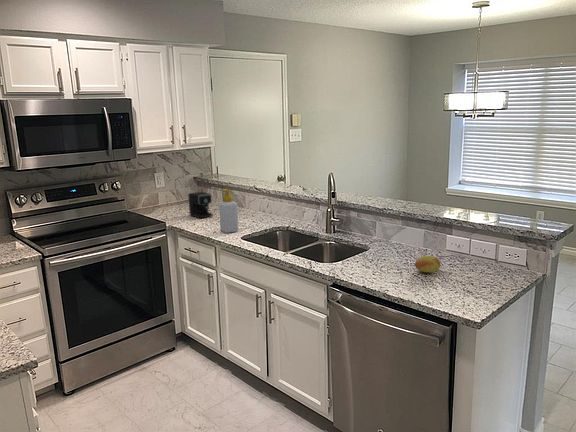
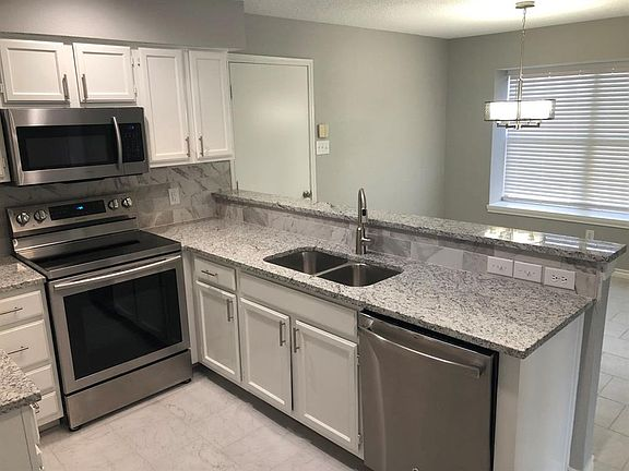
- soap bottle [218,189,239,234]
- coffee maker [187,191,219,219]
- fruit [414,255,442,274]
